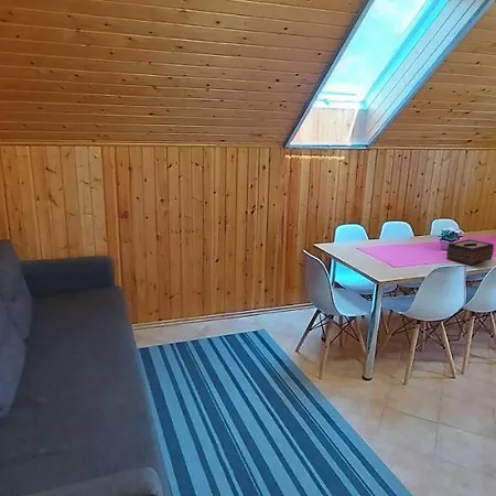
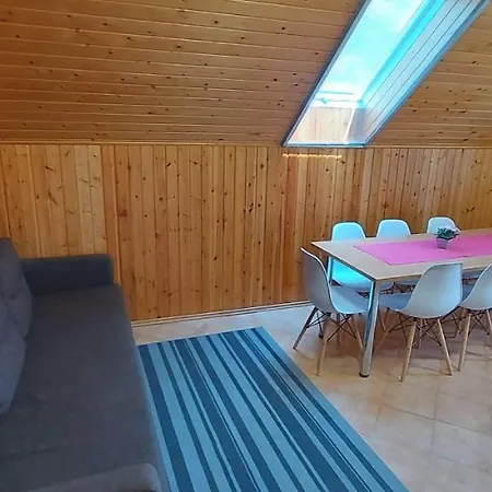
- tissue box [445,238,495,266]
